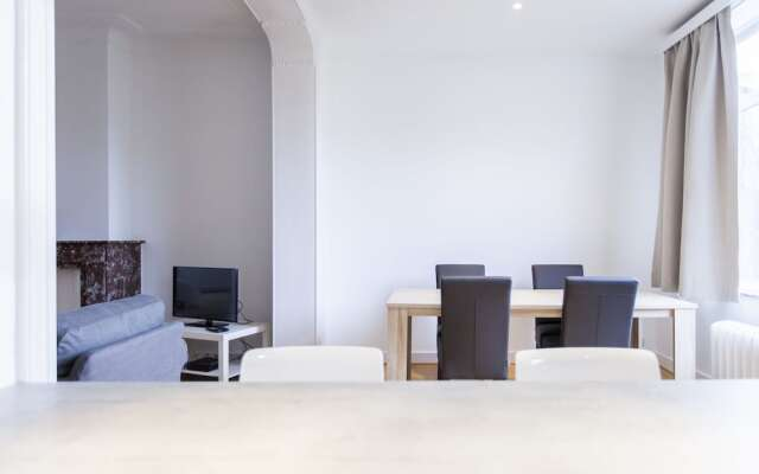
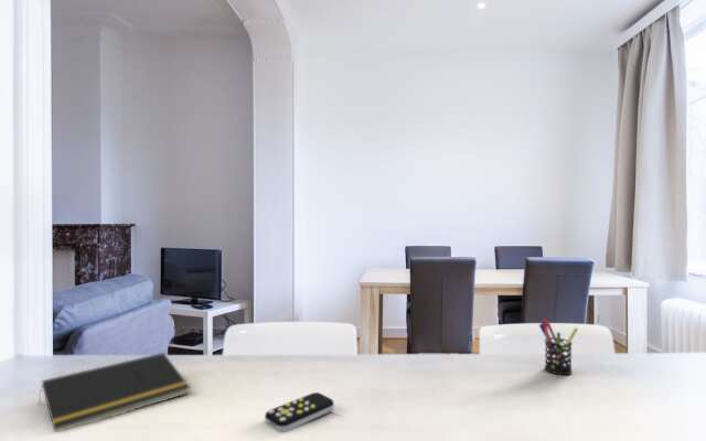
+ notepad [38,352,192,433]
+ remote control [264,391,335,433]
+ pen holder [538,318,579,376]
